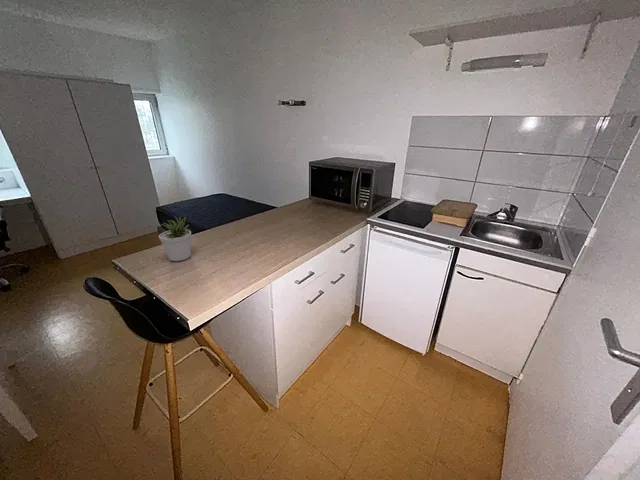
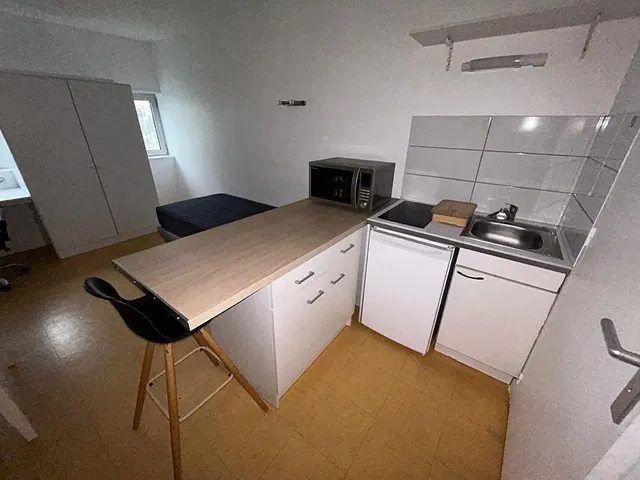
- potted plant [158,215,192,262]
